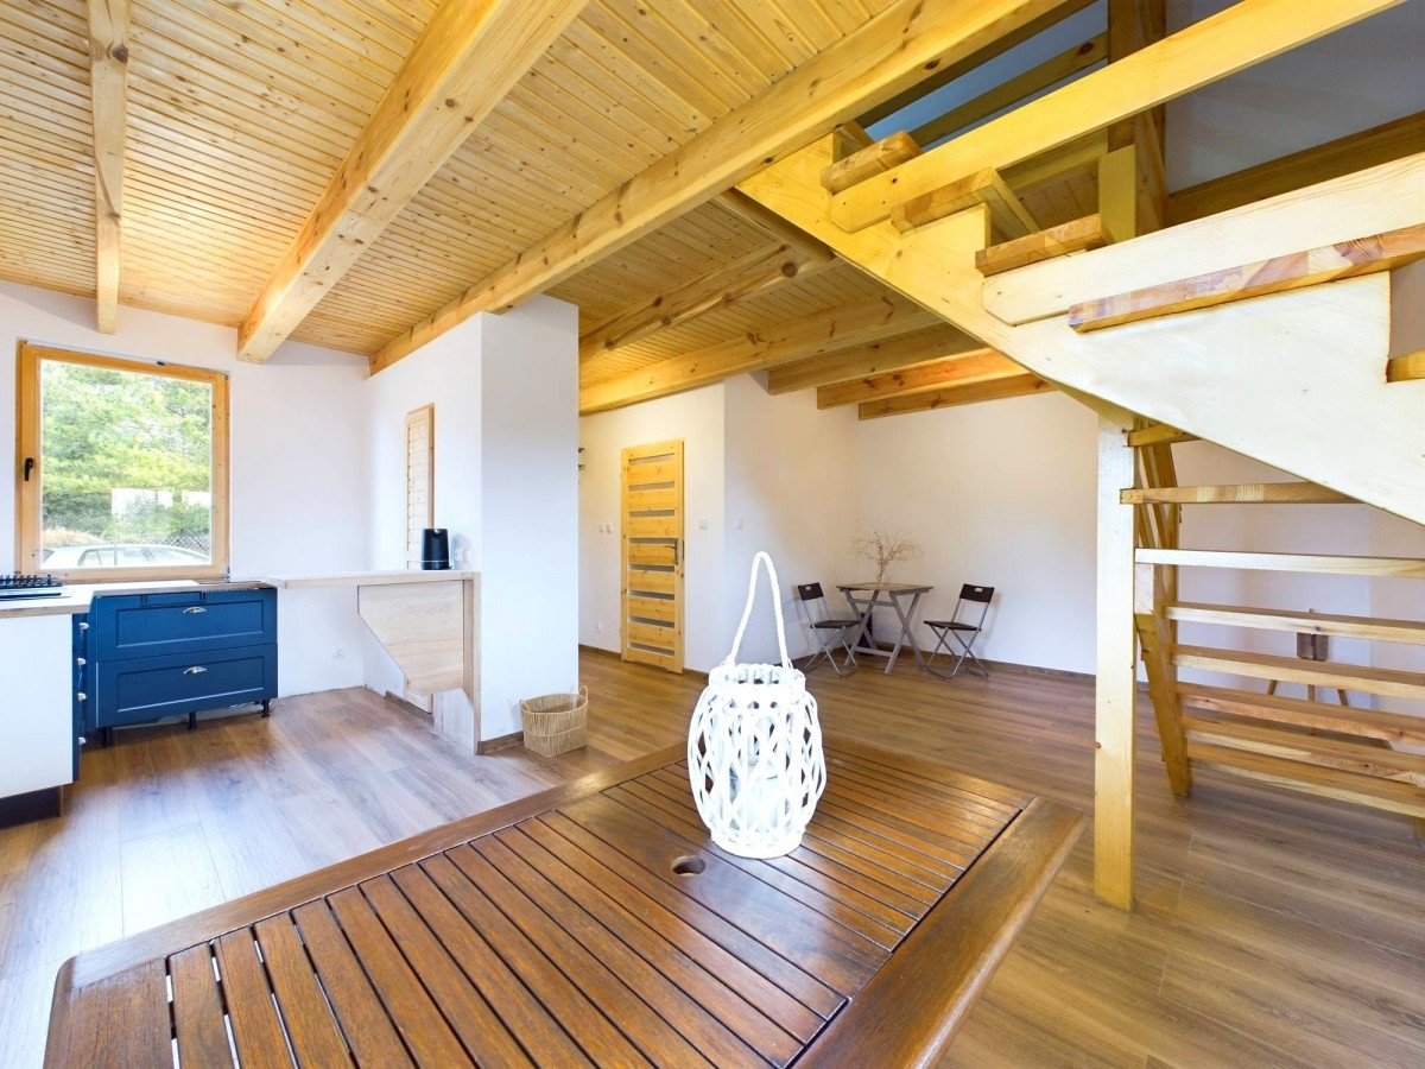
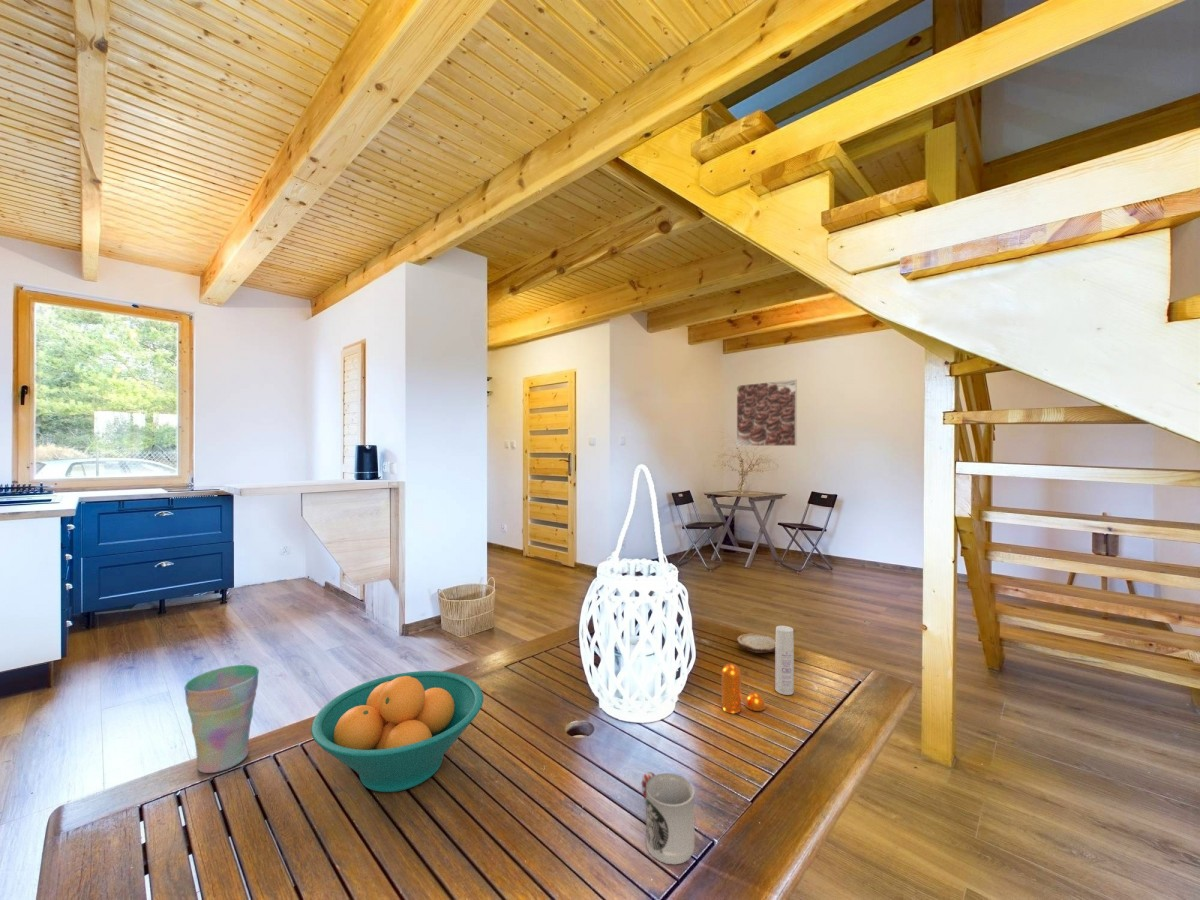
+ cup [183,664,260,774]
+ cup [641,771,695,865]
+ fruit bowl [310,670,484,793]
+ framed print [736,378,798,447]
+ bottle [774,625,795,696]
+ wood slice [737,633,776,654]
+ pepper shaker [721,663,766,714]
